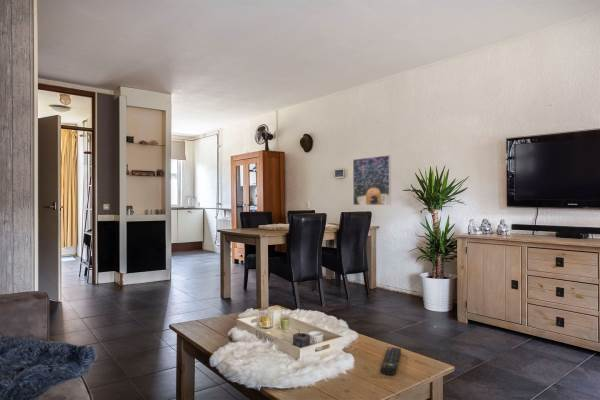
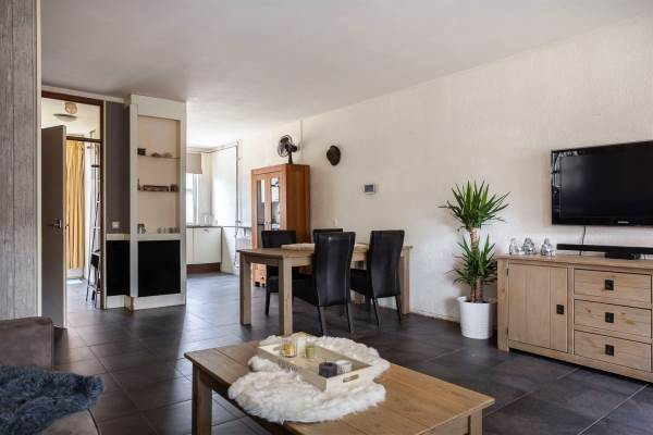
- remote control [379,346,402,376]
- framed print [352,154,392,206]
